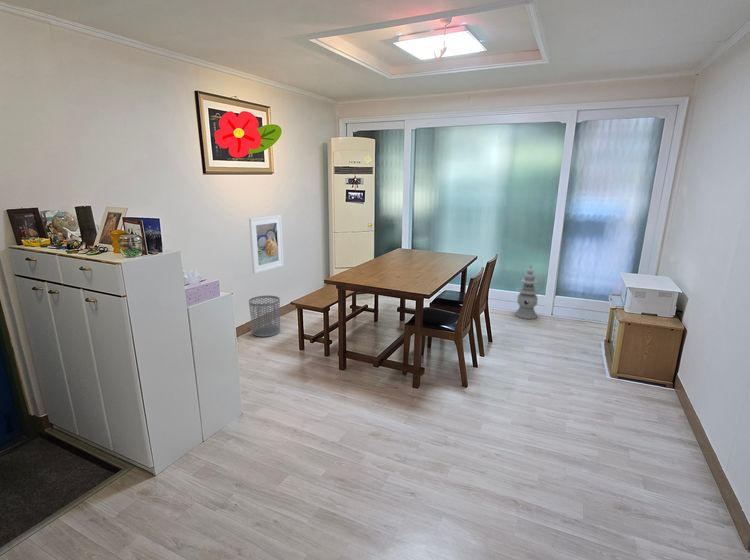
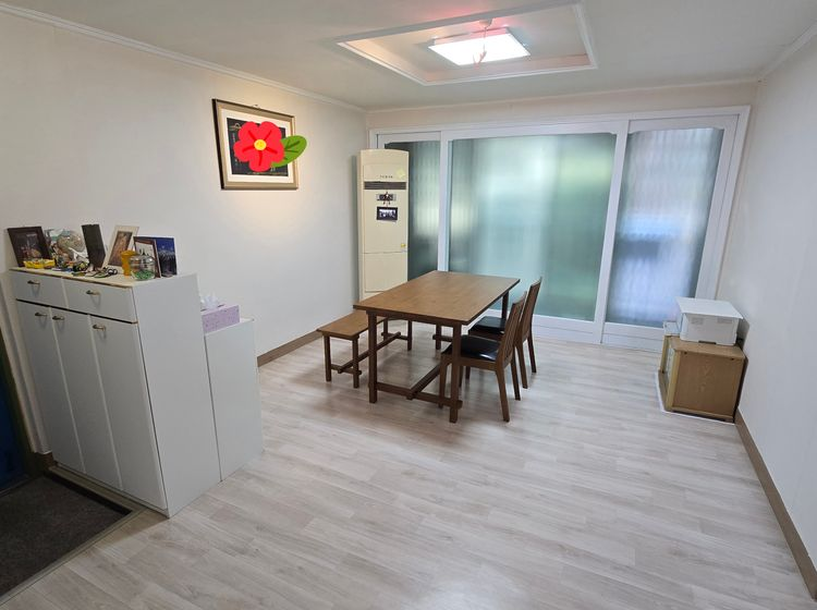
- waste bin [248,295,281,338]
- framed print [248,214,285,275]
- lantern [514,264,539,320]
